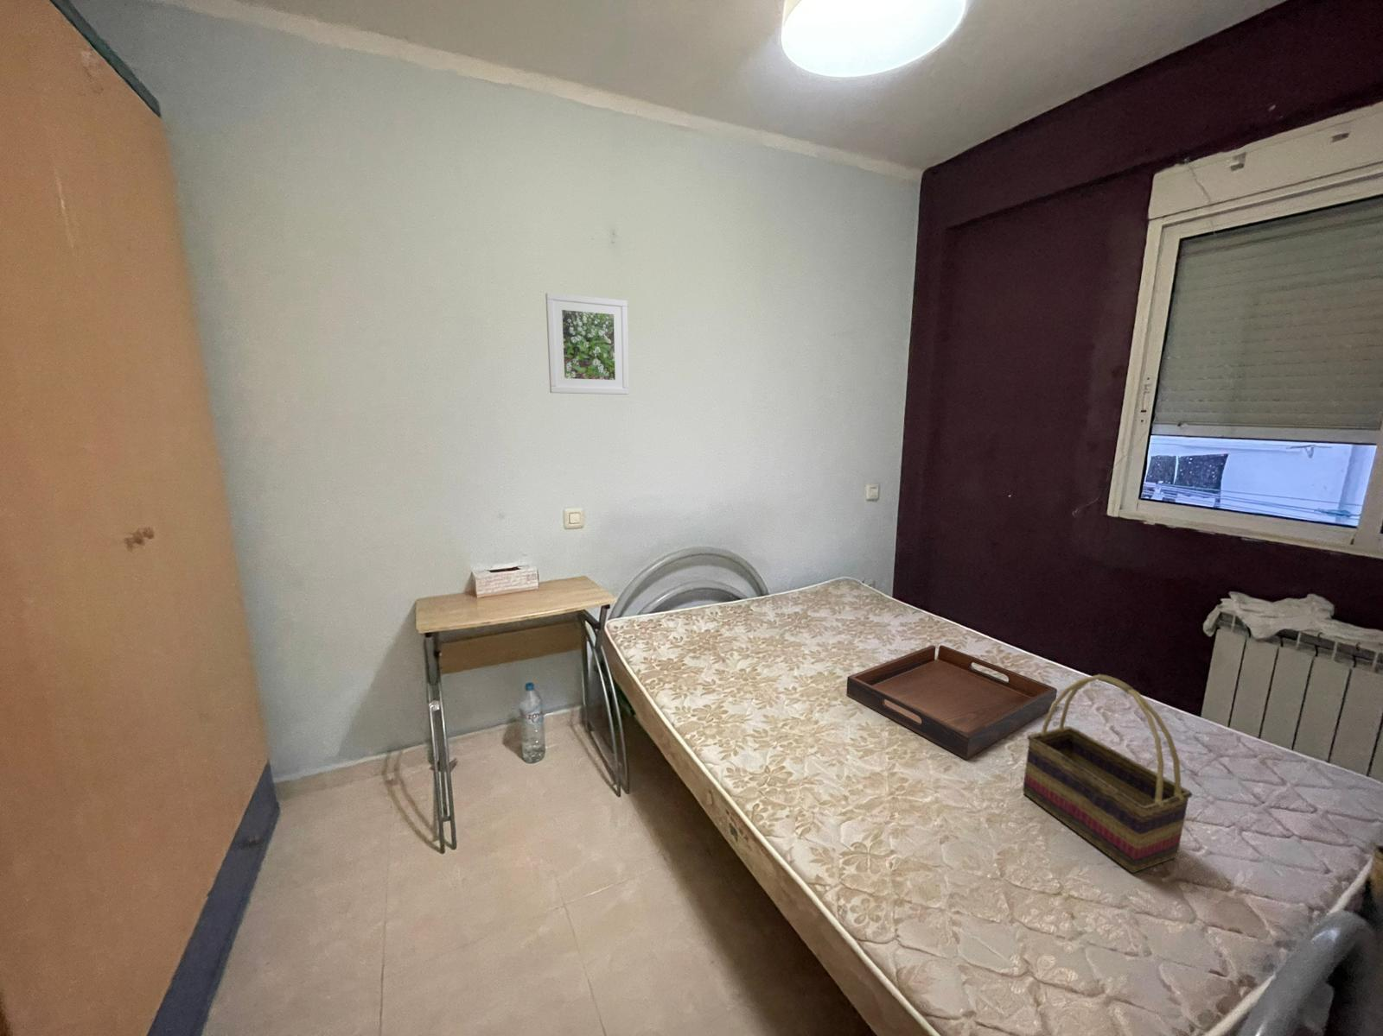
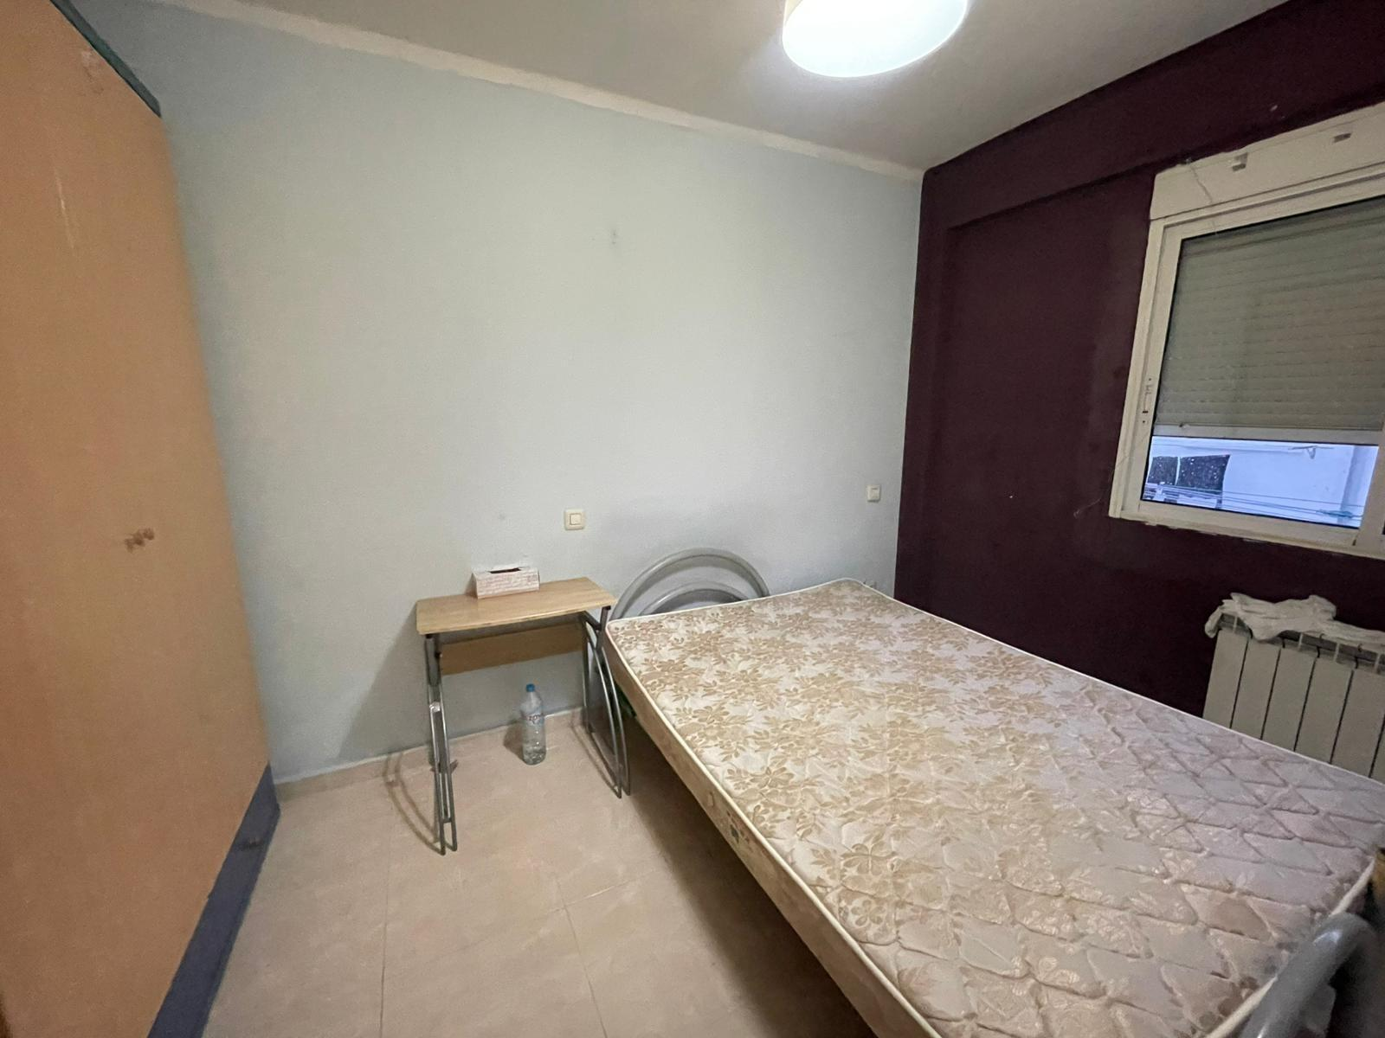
- woven basket [1021,674,1194,874]
- serving tray [845,644,1058,761]
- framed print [544,292,631,395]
